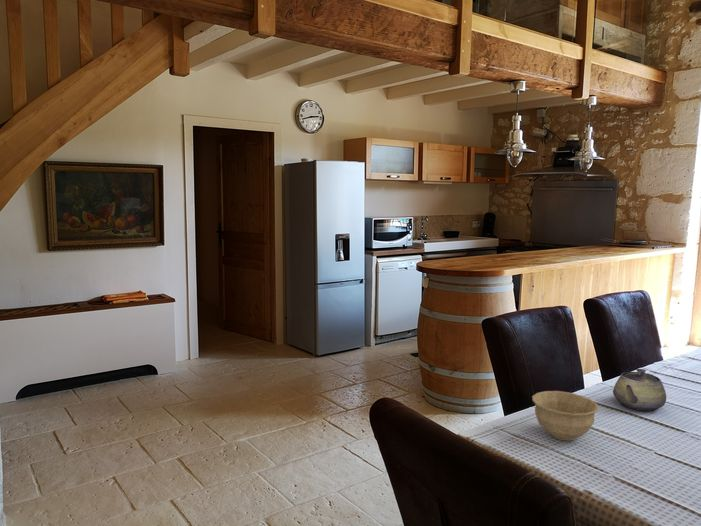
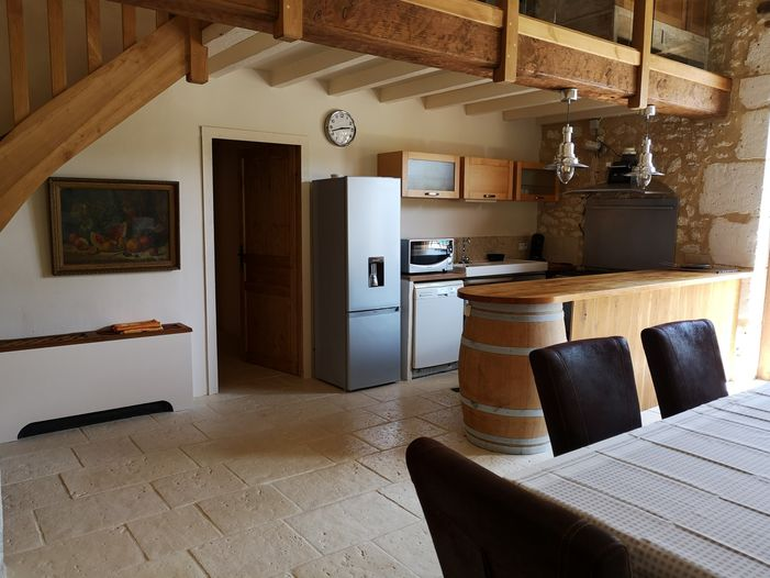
- bowl [531,390,600,441]
- teapot [612,368,667,412]
